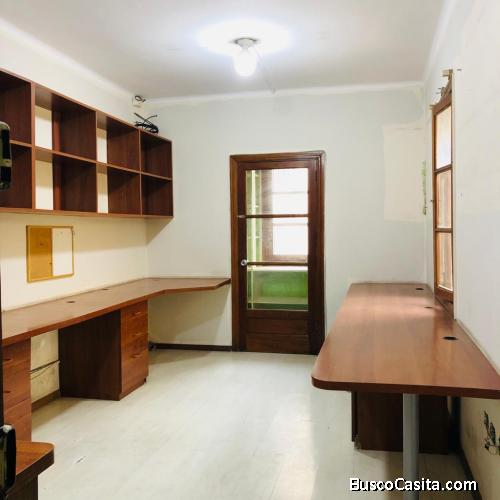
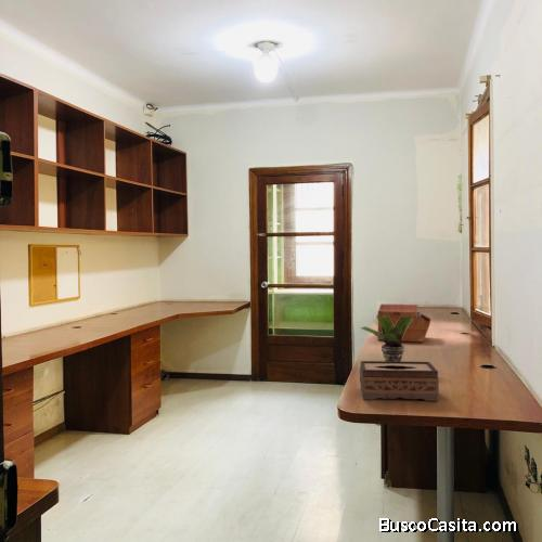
+ potted plant [360,315,413,361]
+ tissue box [359,360,440,402]
+ sewing box [377,304,433,344]
